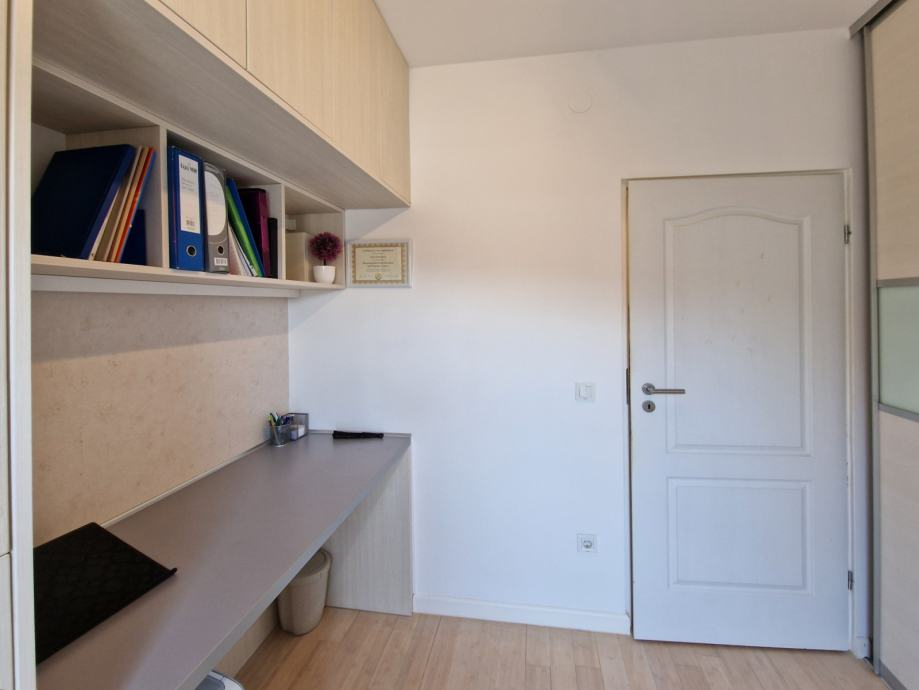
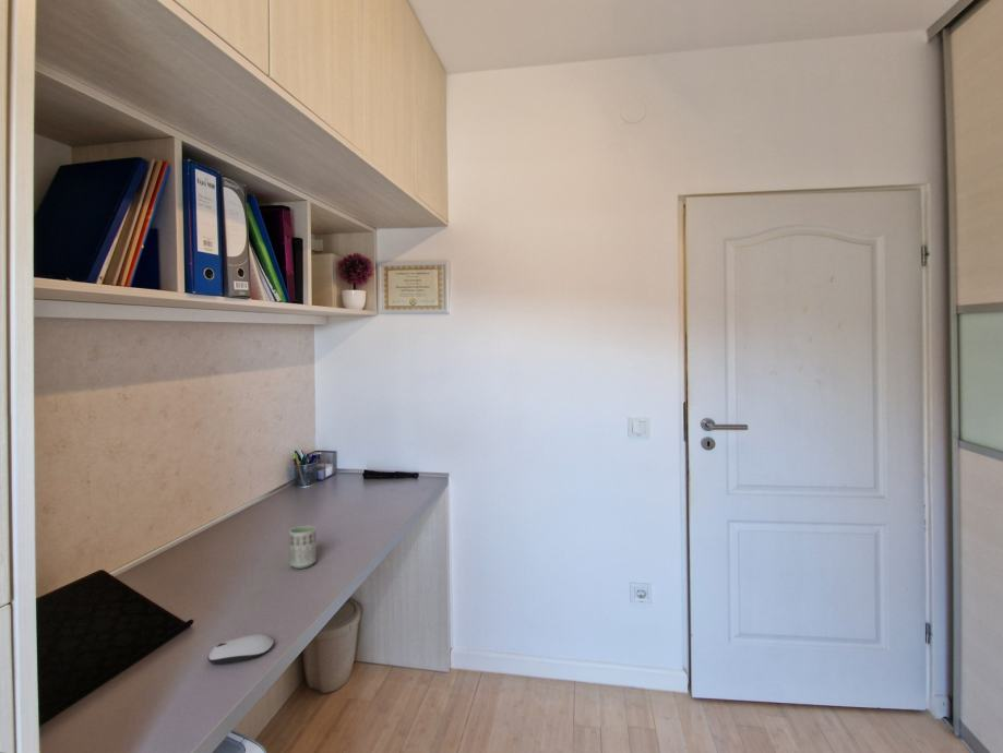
+ computer mouse [207,633,275,665]
+ cup [288,525,318,570]
